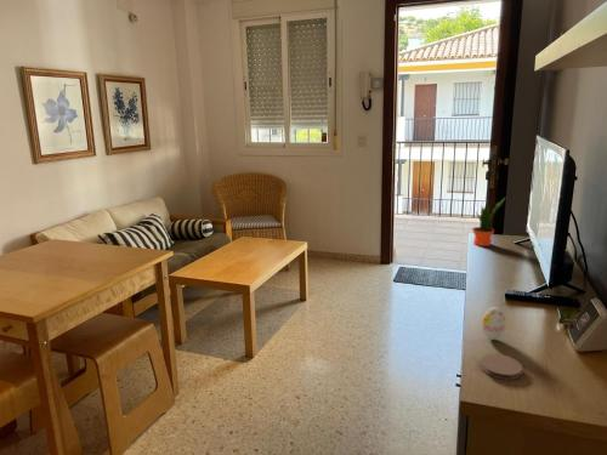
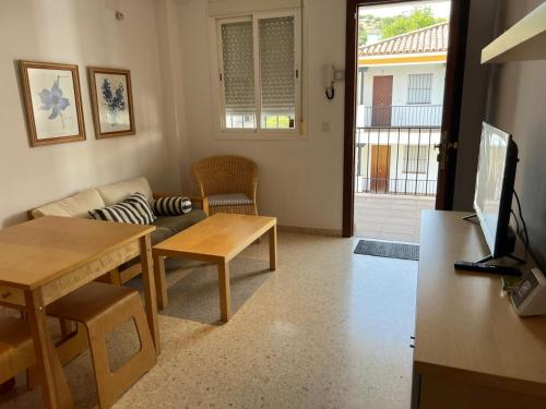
- decorative egg [481,306,506,341]
- coaster [480,353,523,381]
- potted plant [471,197,506,248]
